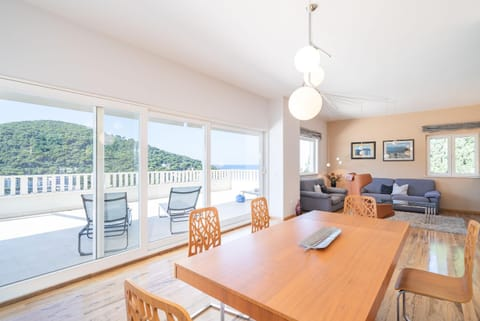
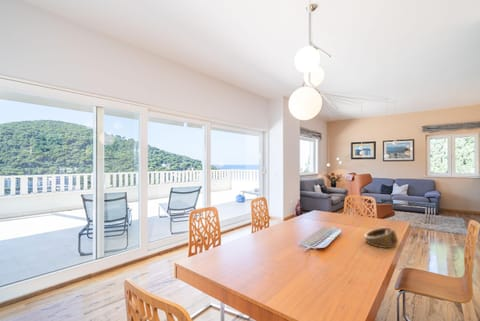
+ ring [364,227,399,249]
